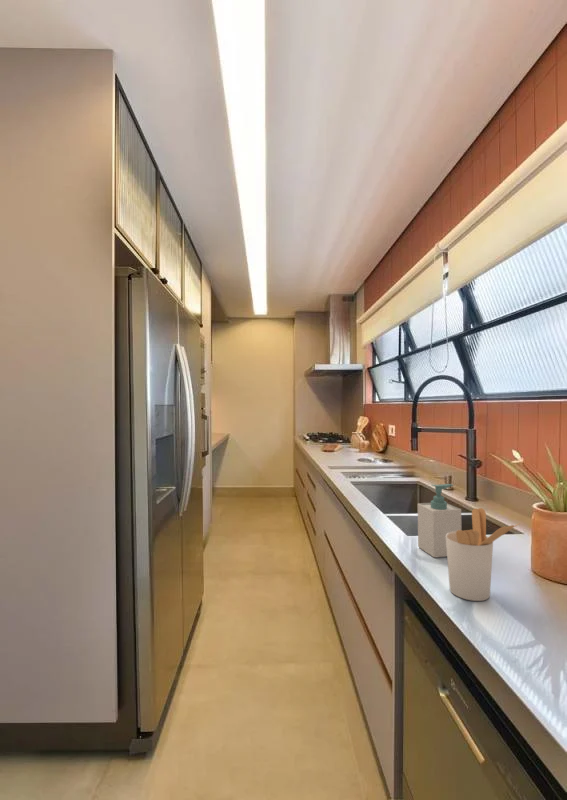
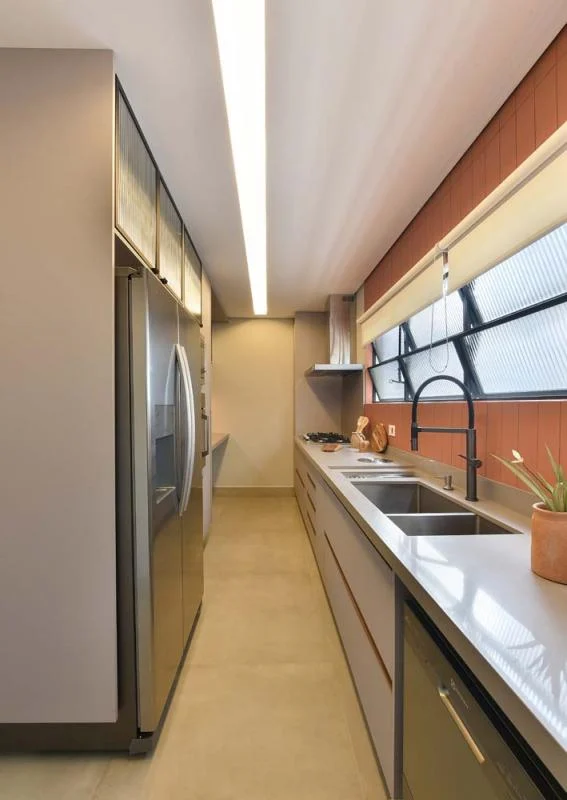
- utensil holder [446,507,521,602]
- soap bottle [417,483,462,559]
